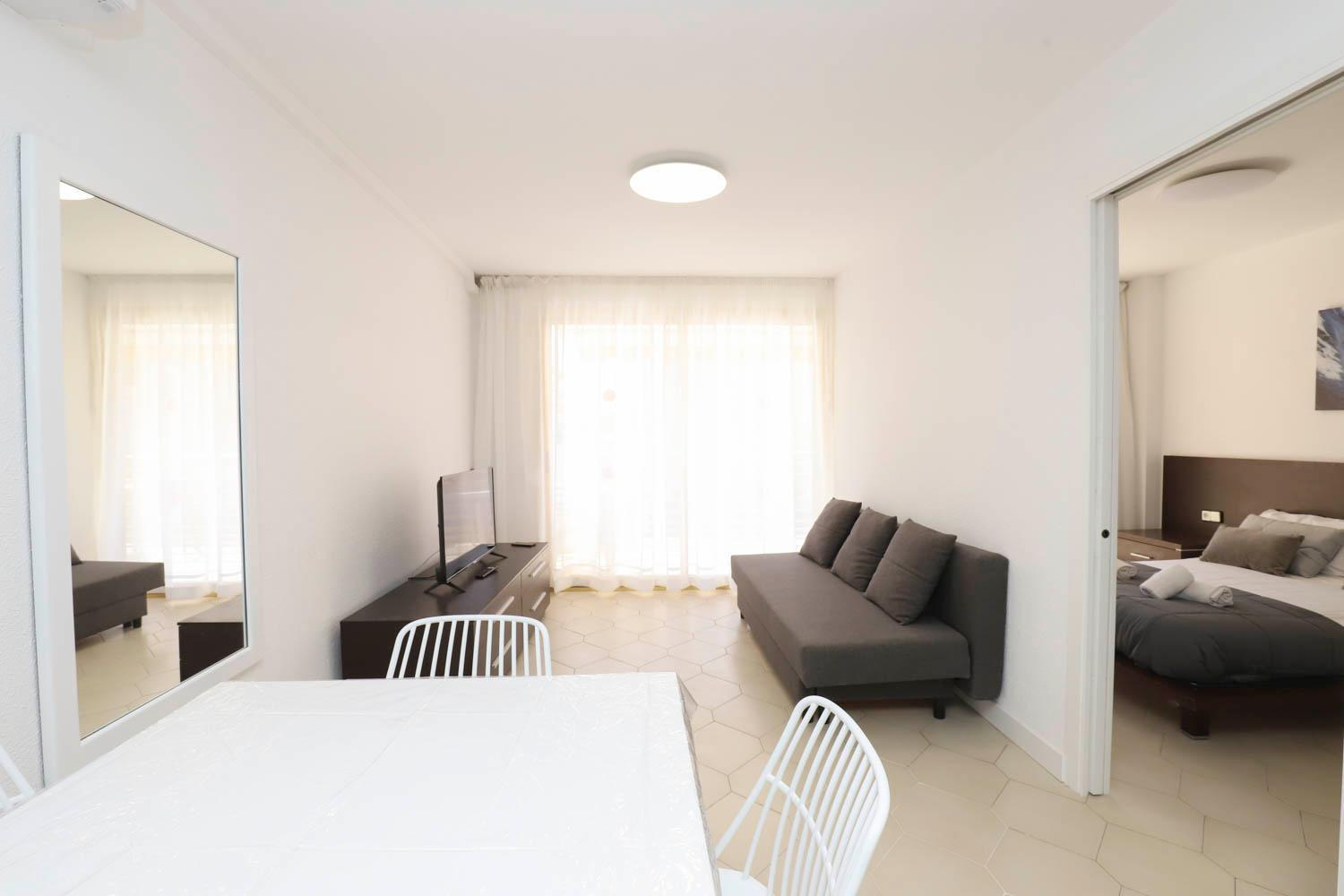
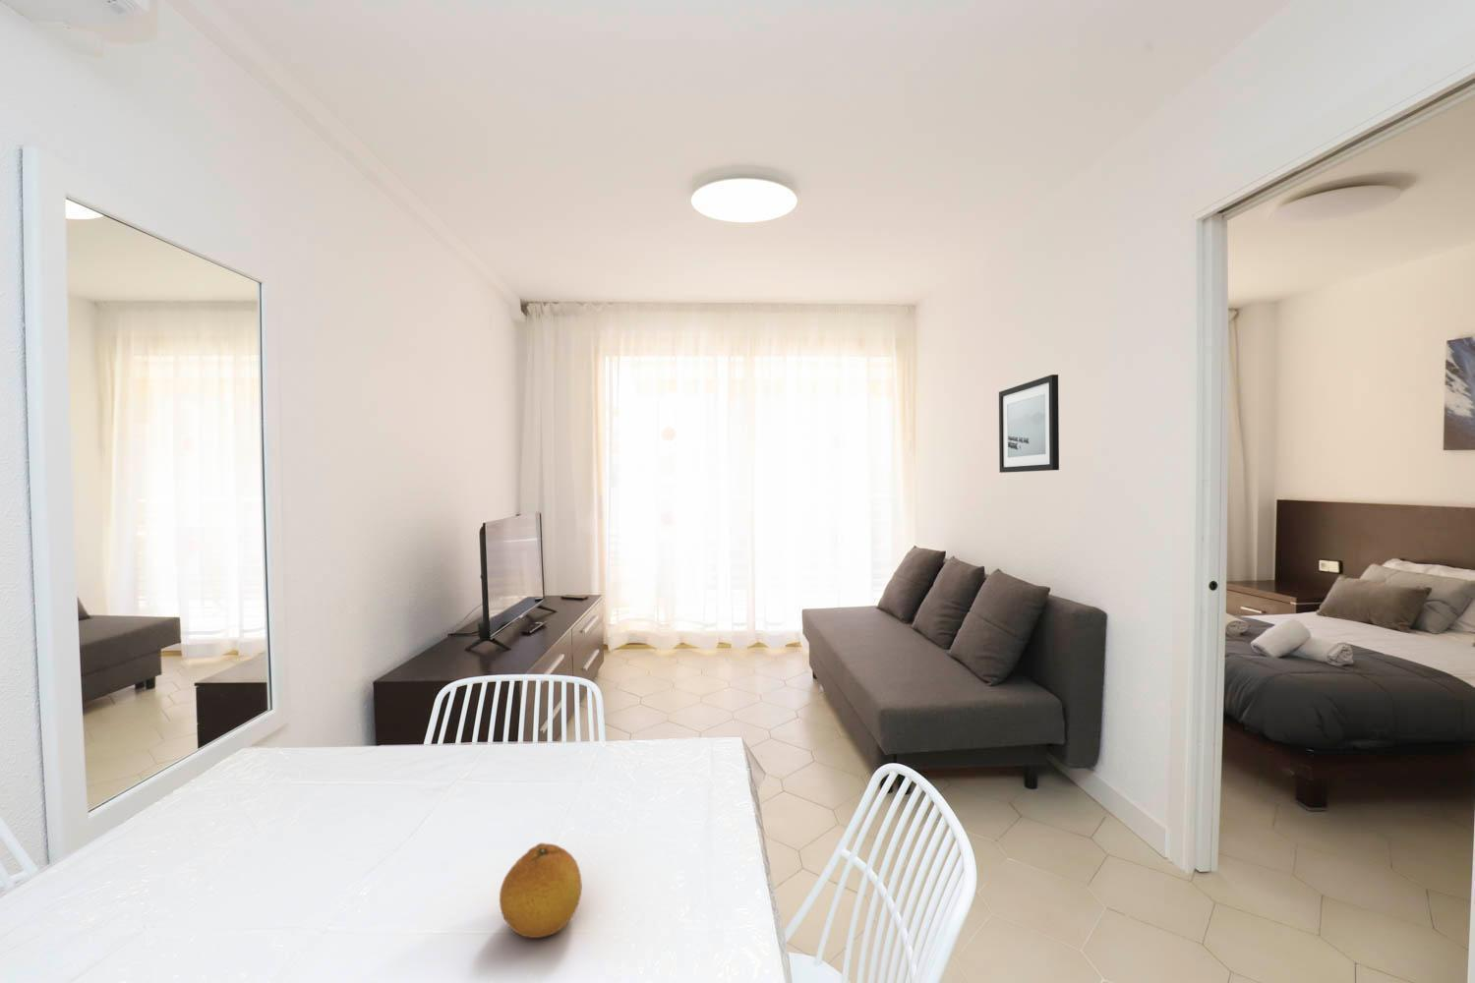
+ wall art [998,373,1060,474]
+ fruit [498,843,583,939]
